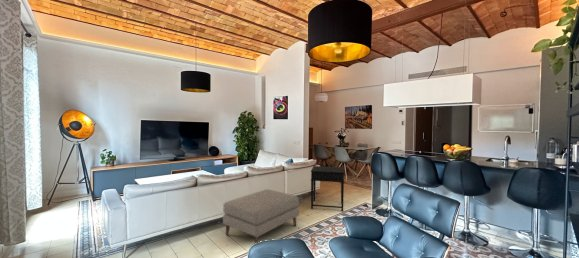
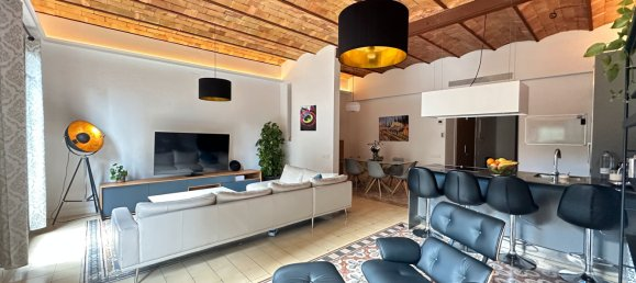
- ottoman [222,188,300,244]
- side table [310,165,345,212]
